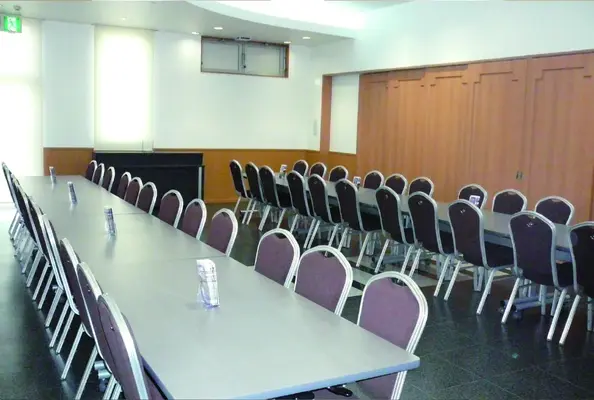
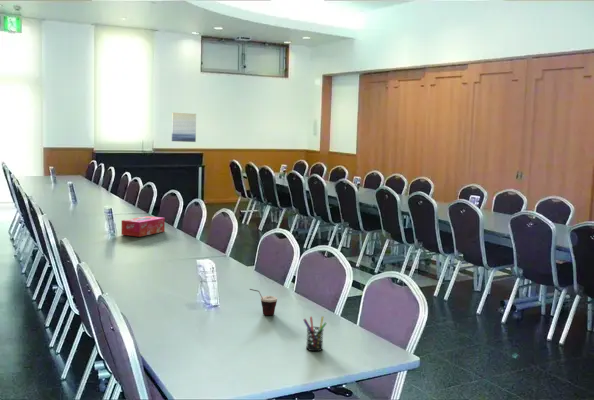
+ wall art [171,111,197,143]
+ tissue box [120,215,166,238]
+ pen holder [302,315,327,352]
+ cup [249,288,278,316]
